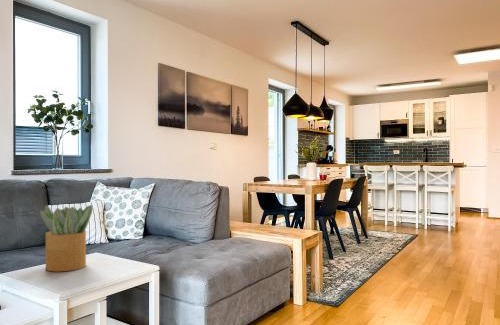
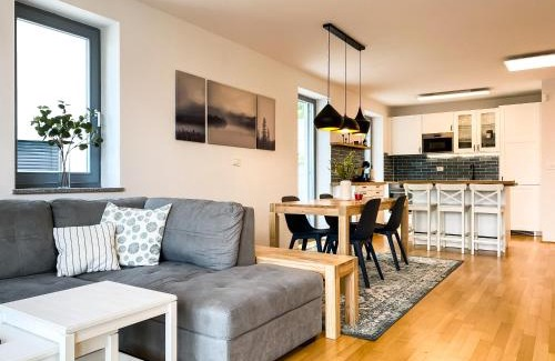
- potted plant [39,204,94,272]
